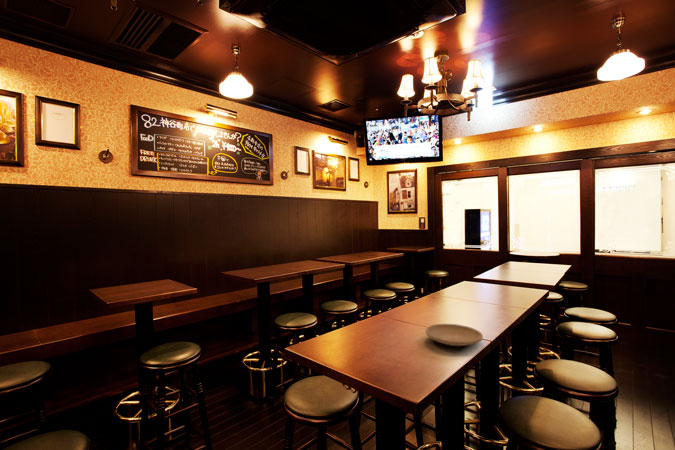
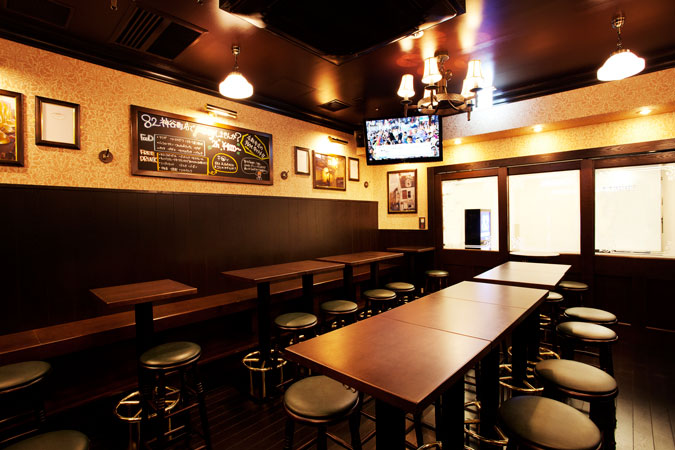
- plate [424,323,484,347]
